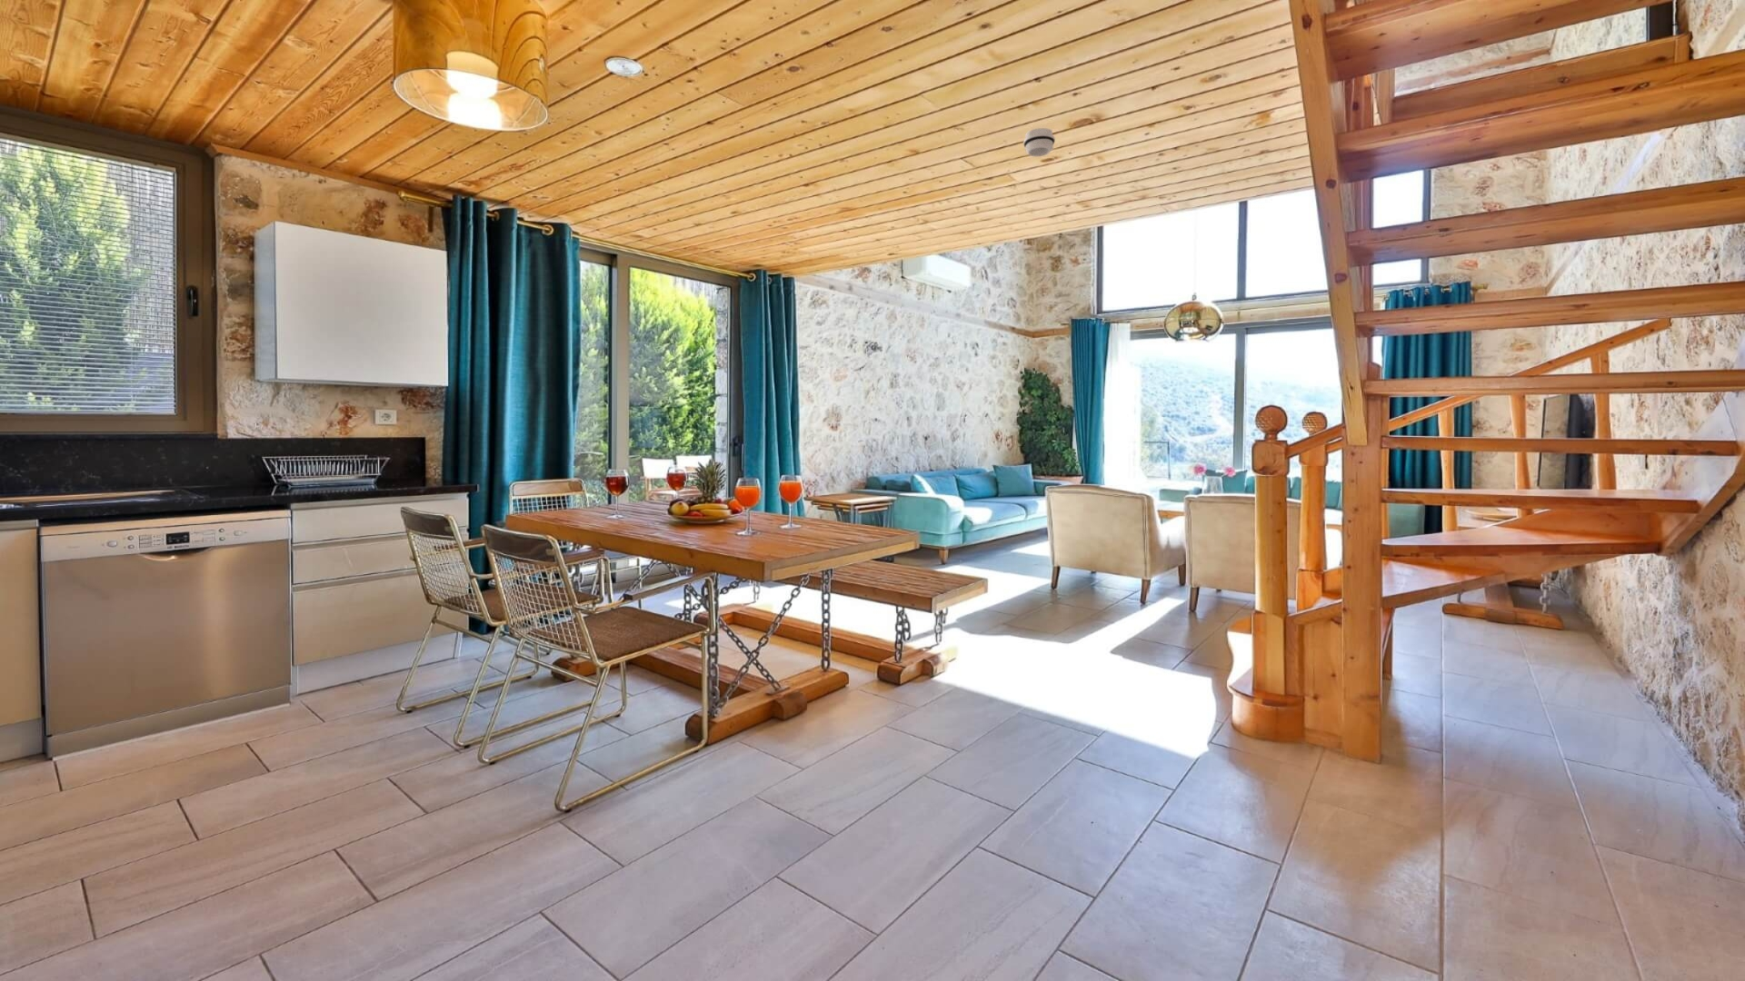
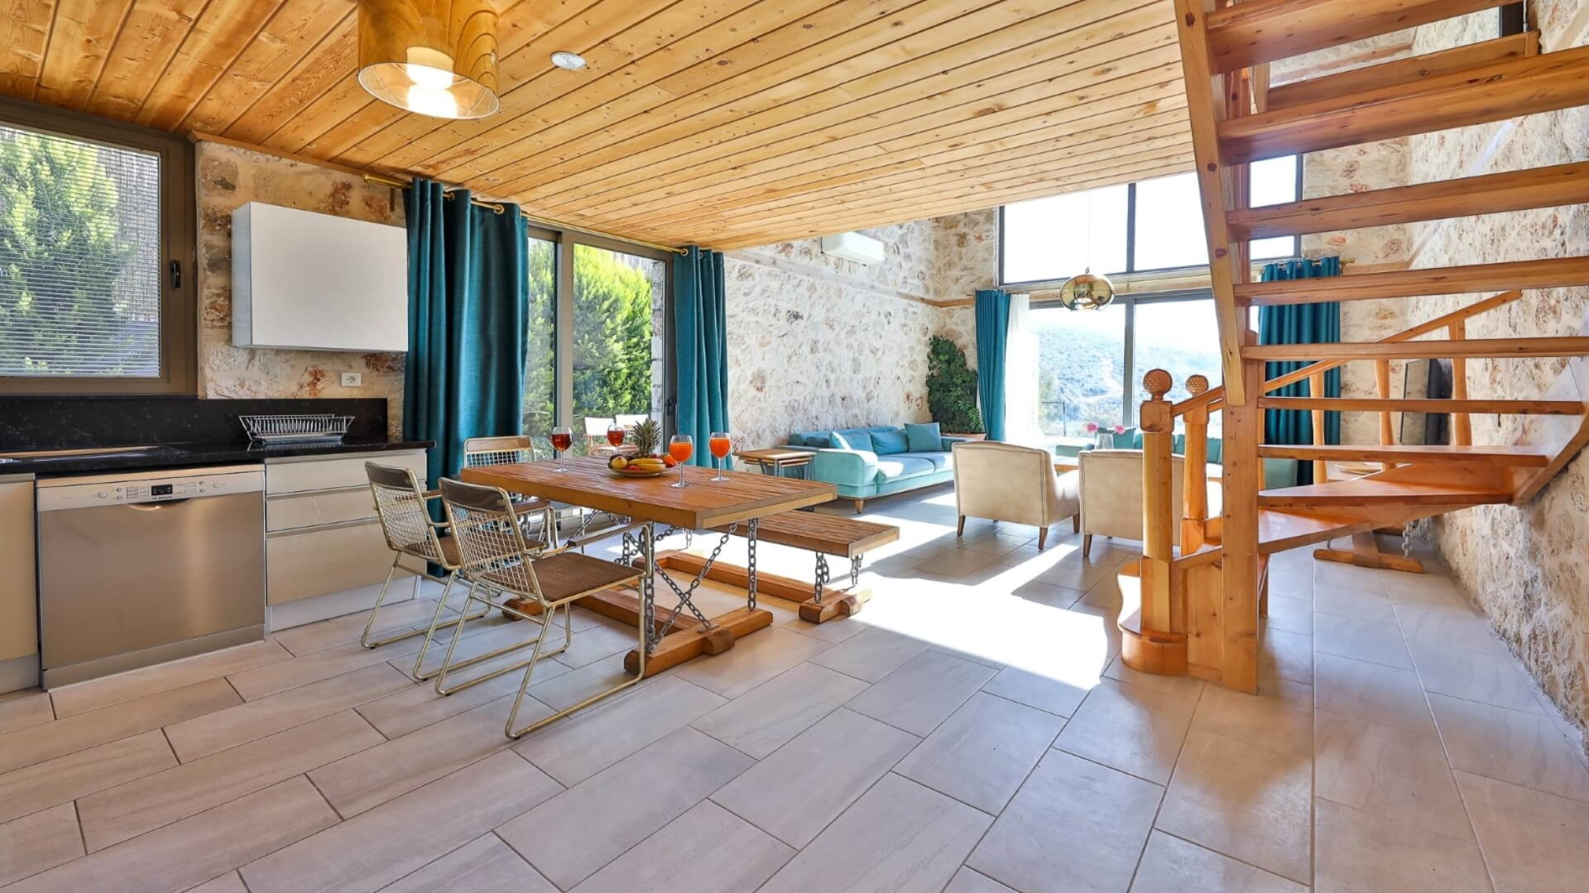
- smoke detector [1022,127,1056,157]
